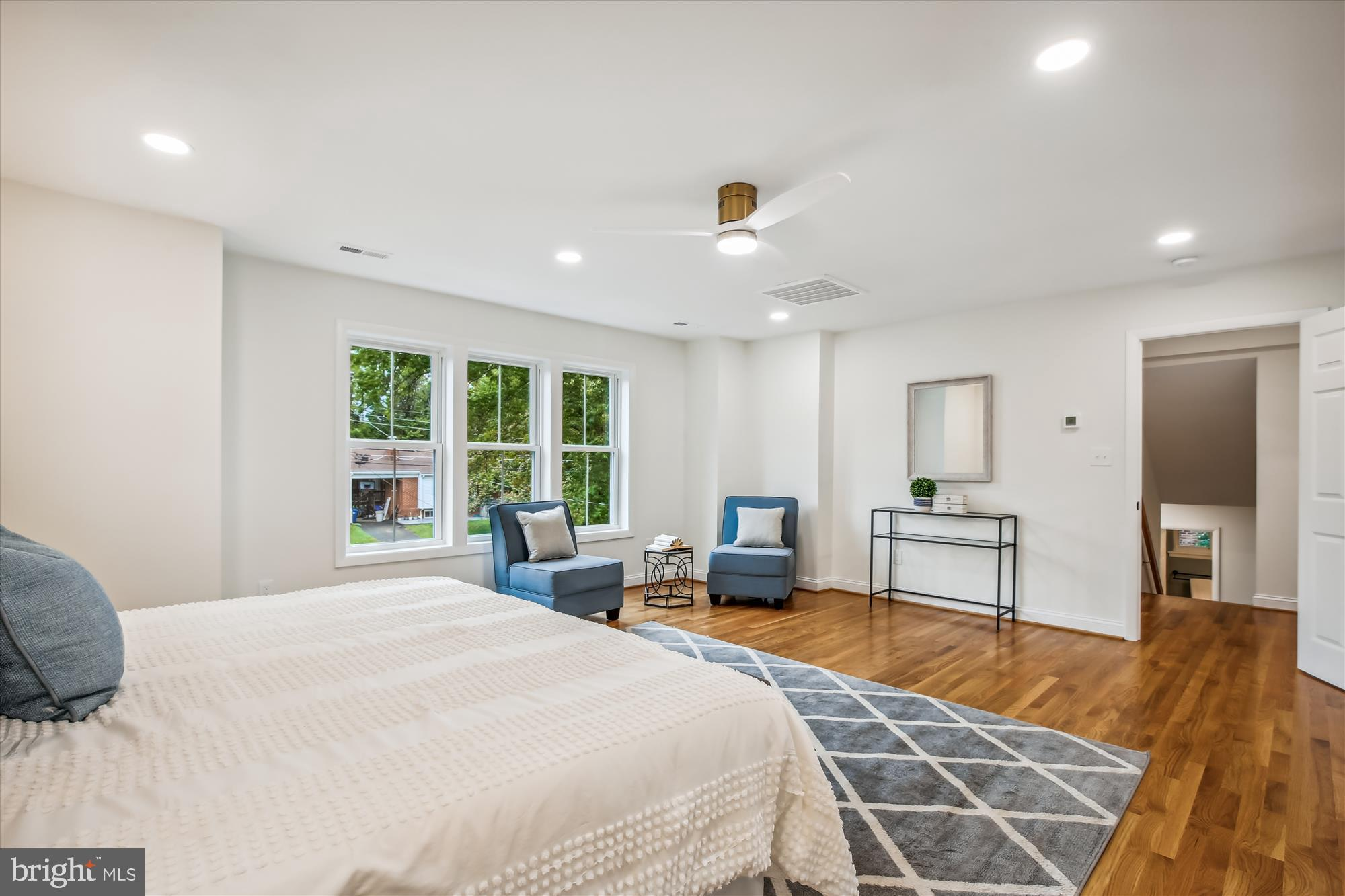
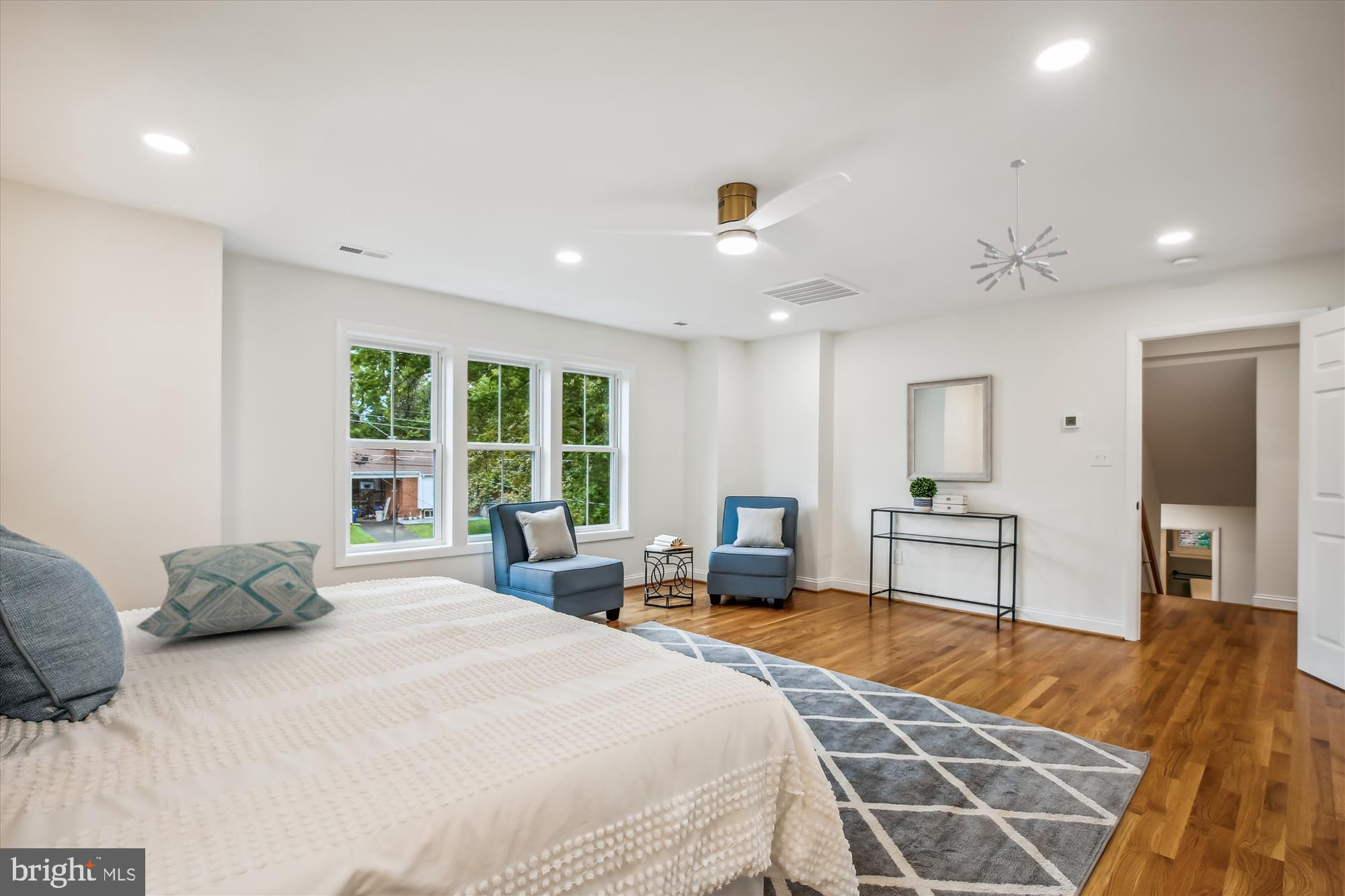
+ decorative pillow [134,540,338,639]
+ chandelier [969,159,1069,292]
